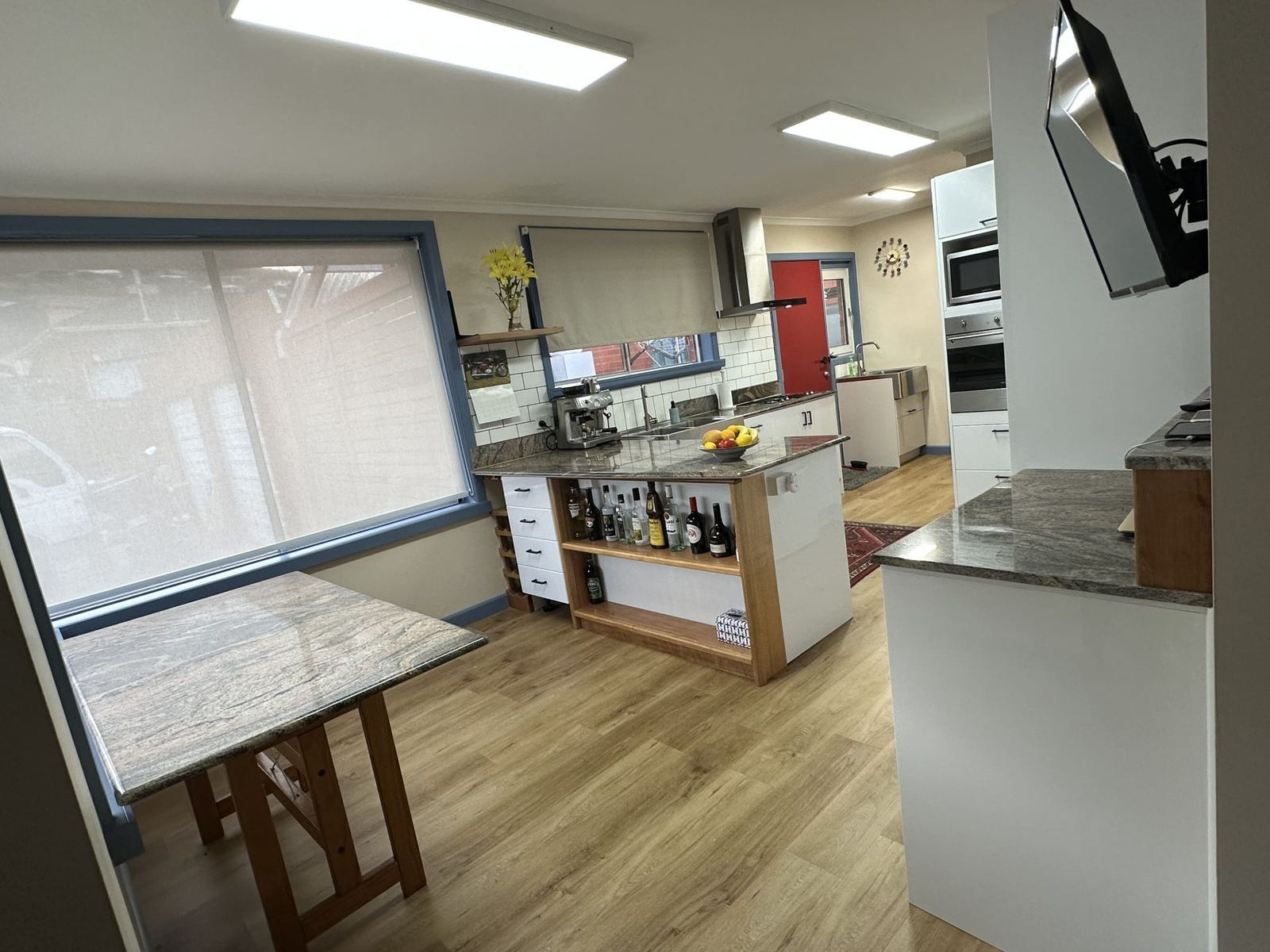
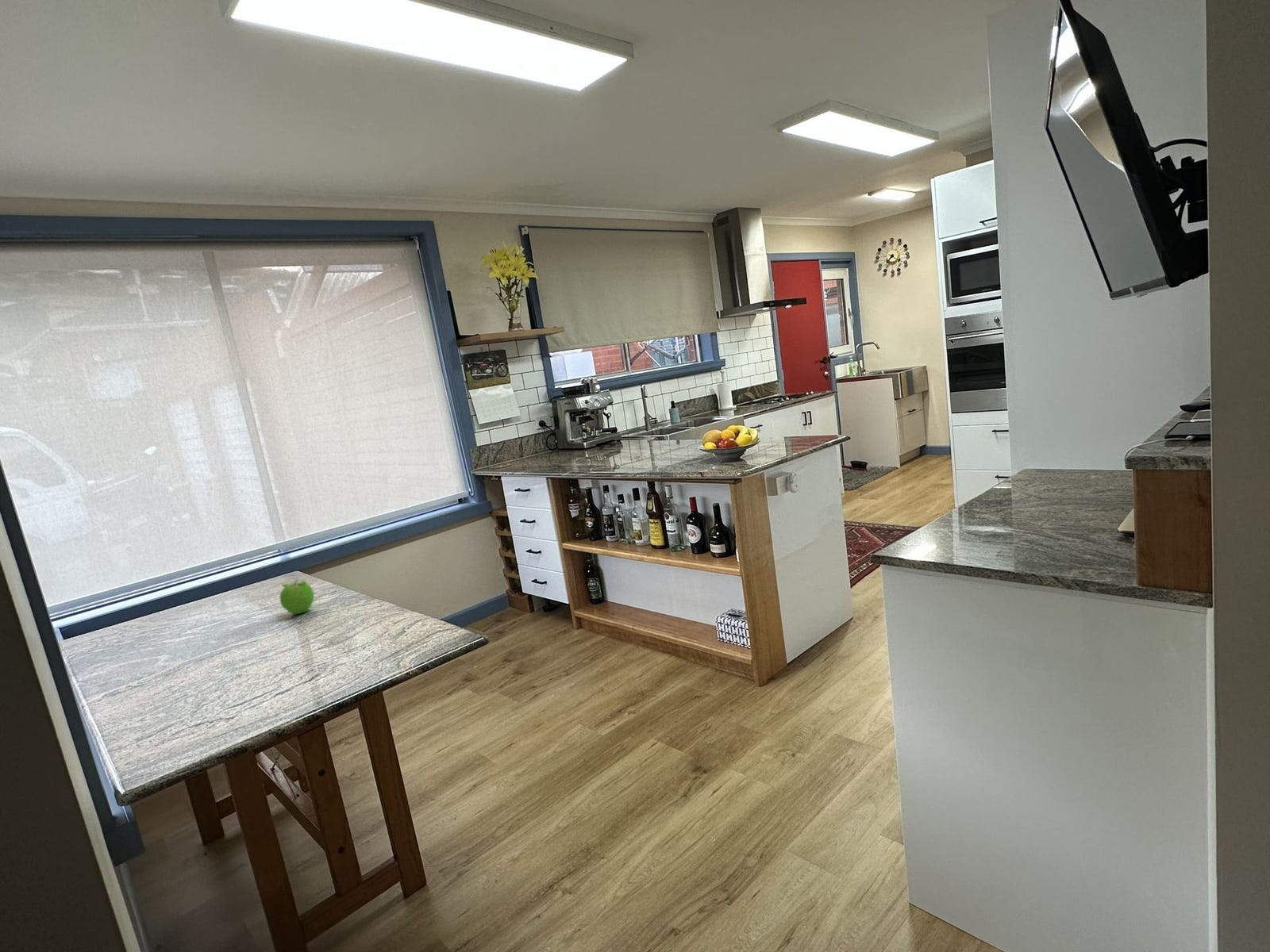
+ fruit [279,578,315,615]
